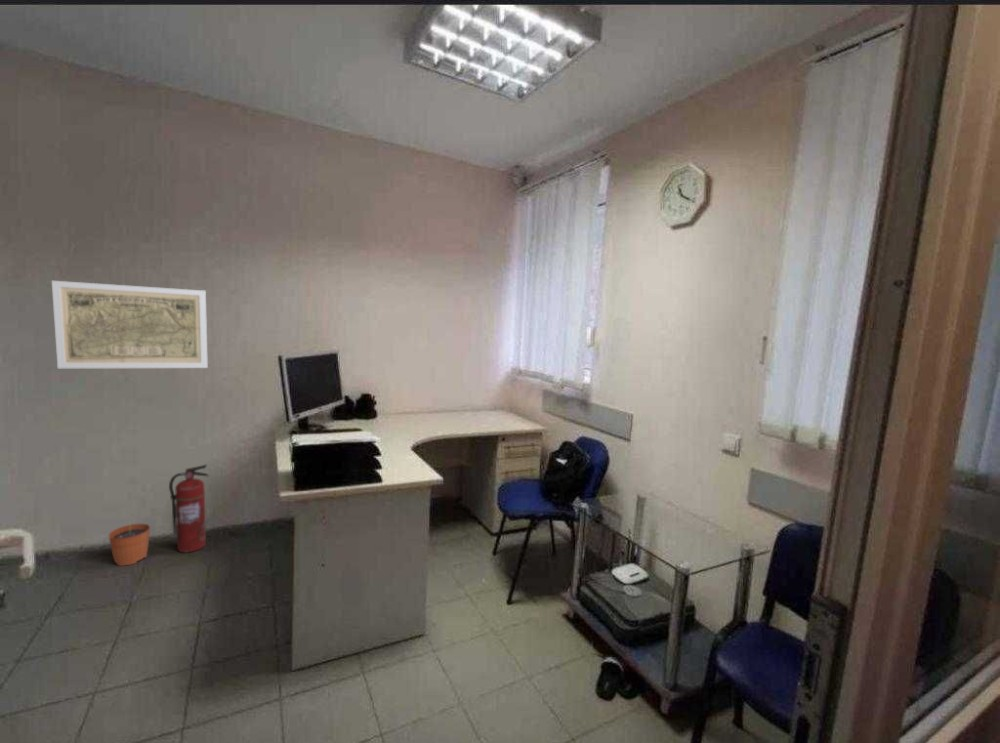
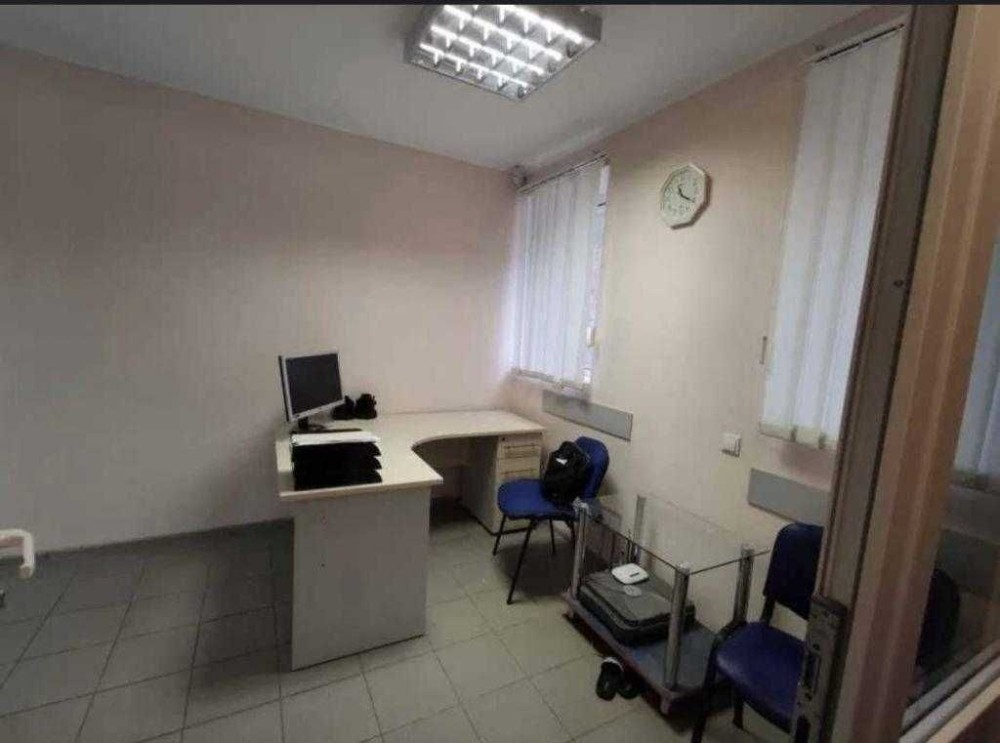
- fire extinguisher [168,464,210,554]
- map [51,280,209,369]
- plant pot [108,514,151,567]
